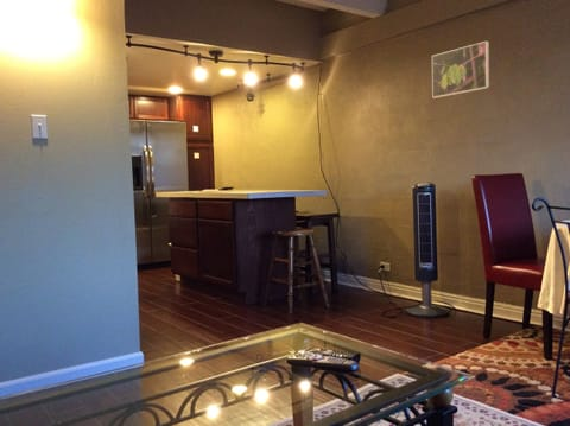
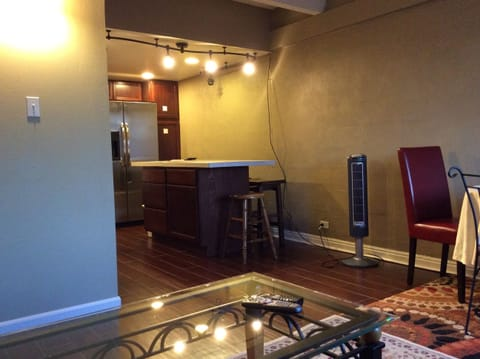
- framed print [431,40,490,100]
